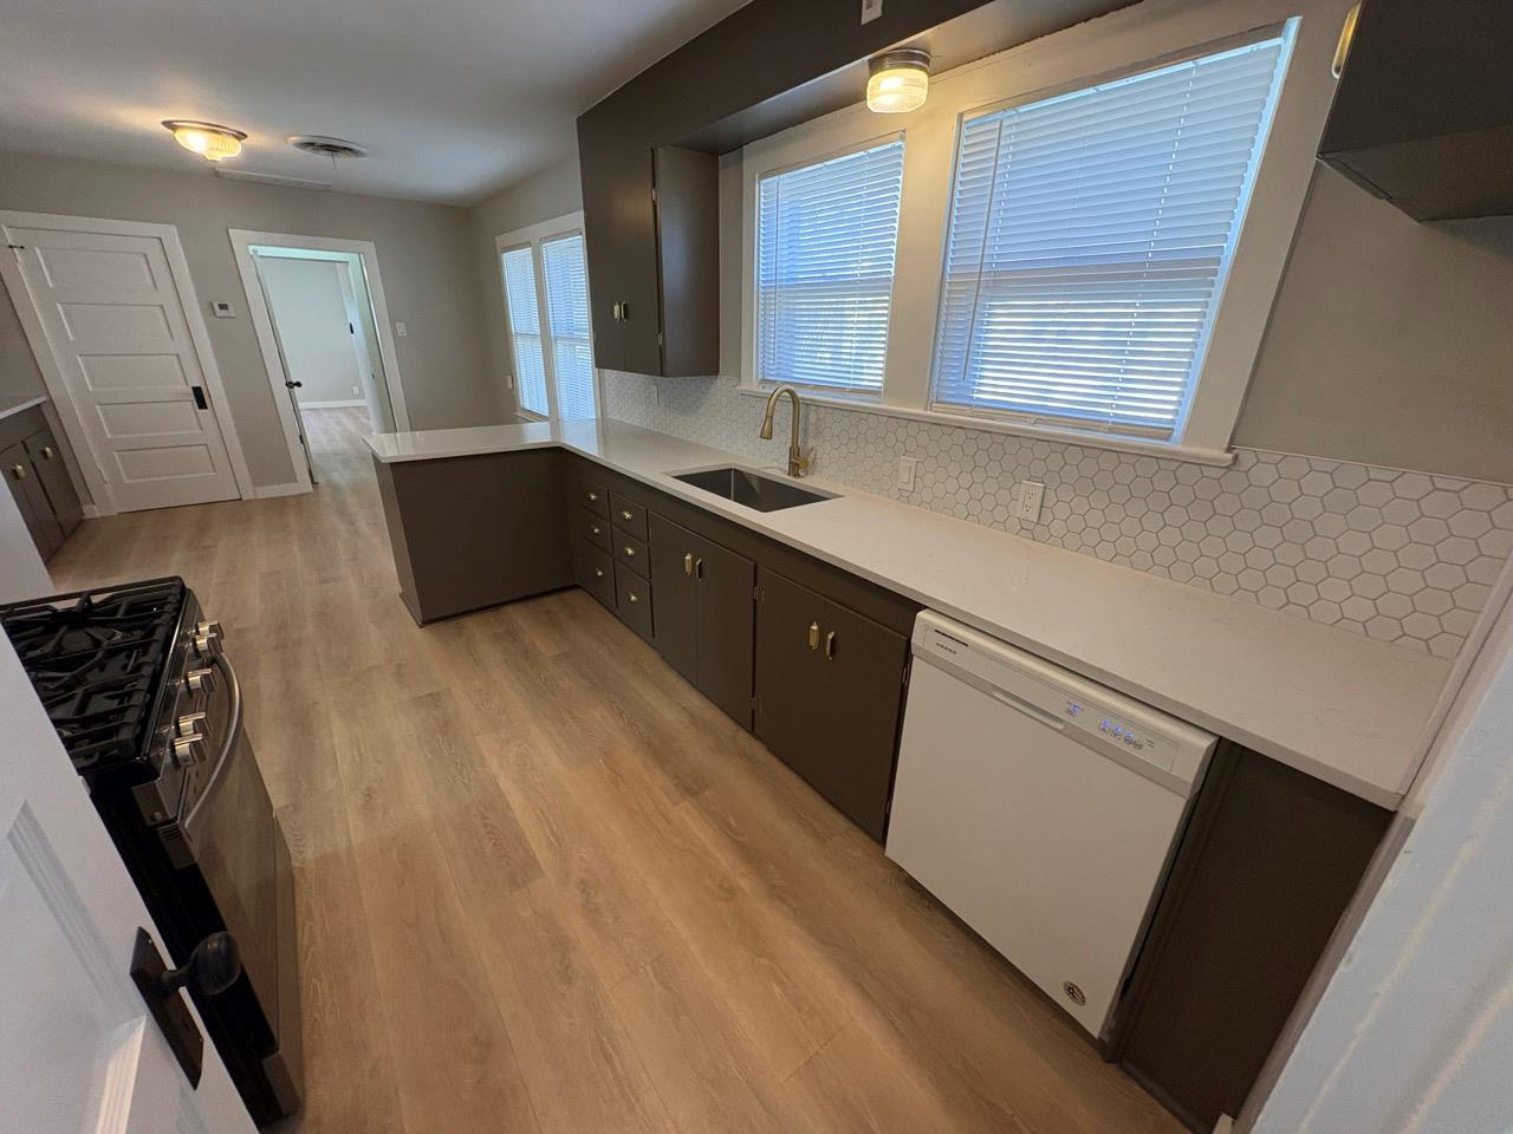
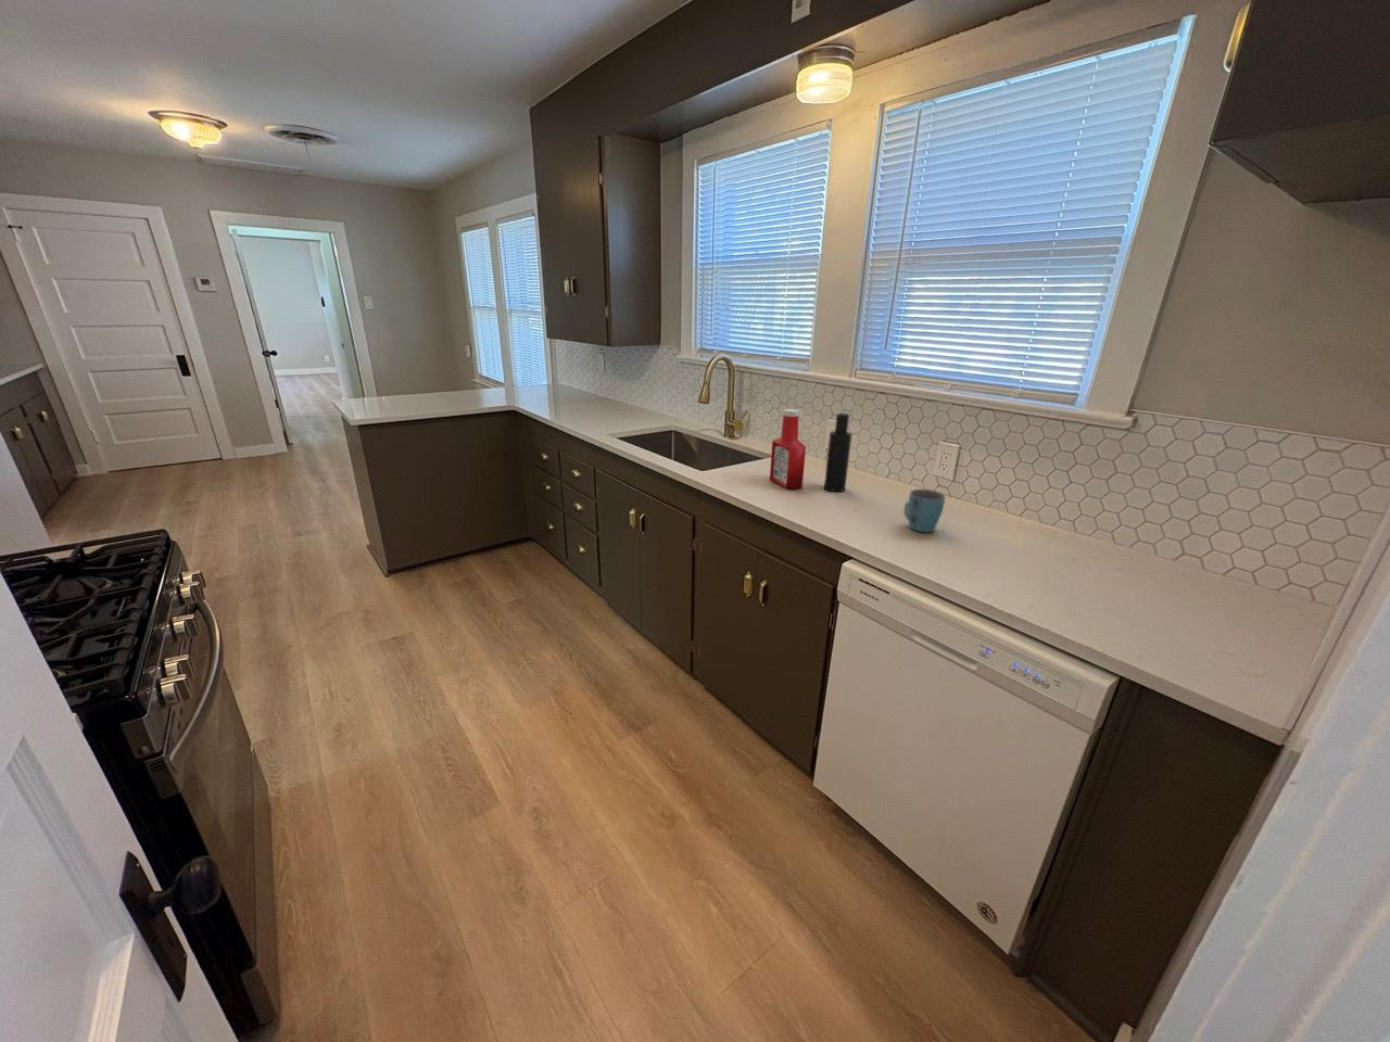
+ mug [904,488,946,533]
+ soap bottle [768,408,807,490]
+ atomizer [823,413,853,493]
